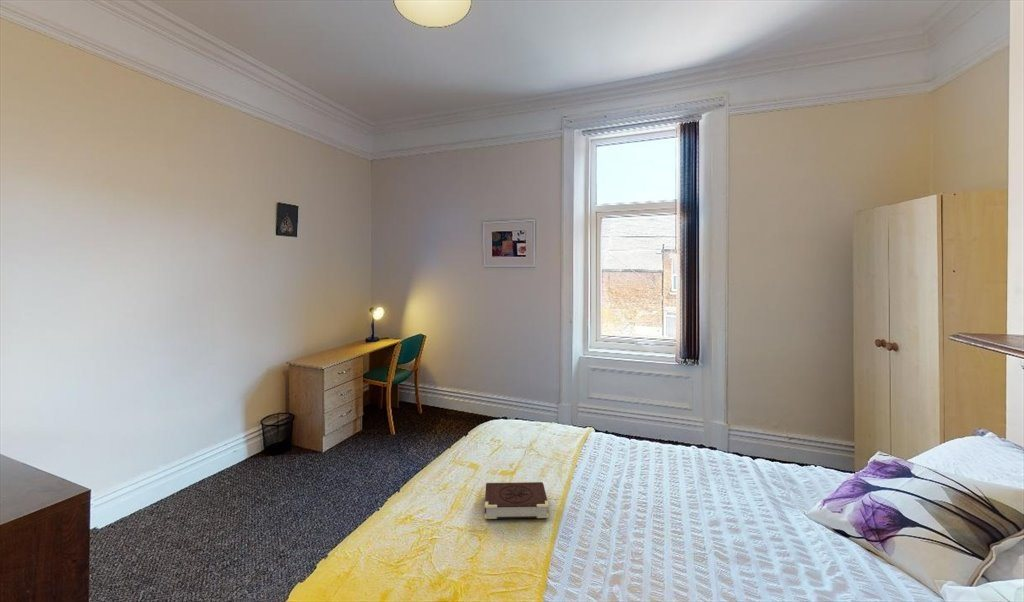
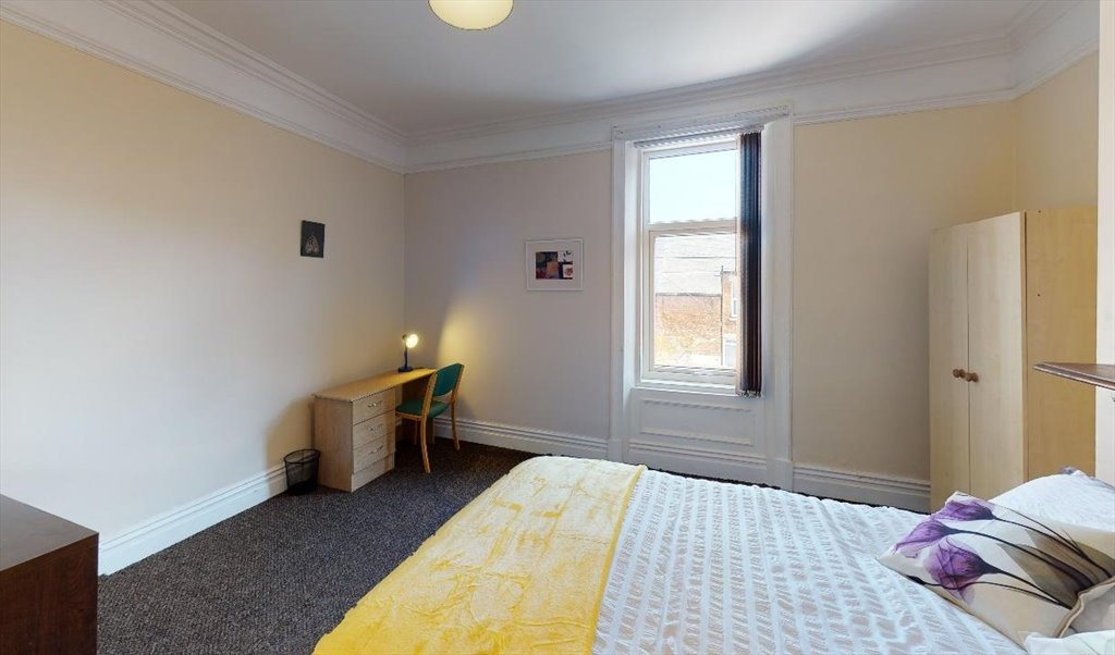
- book [483,481,550,520]
